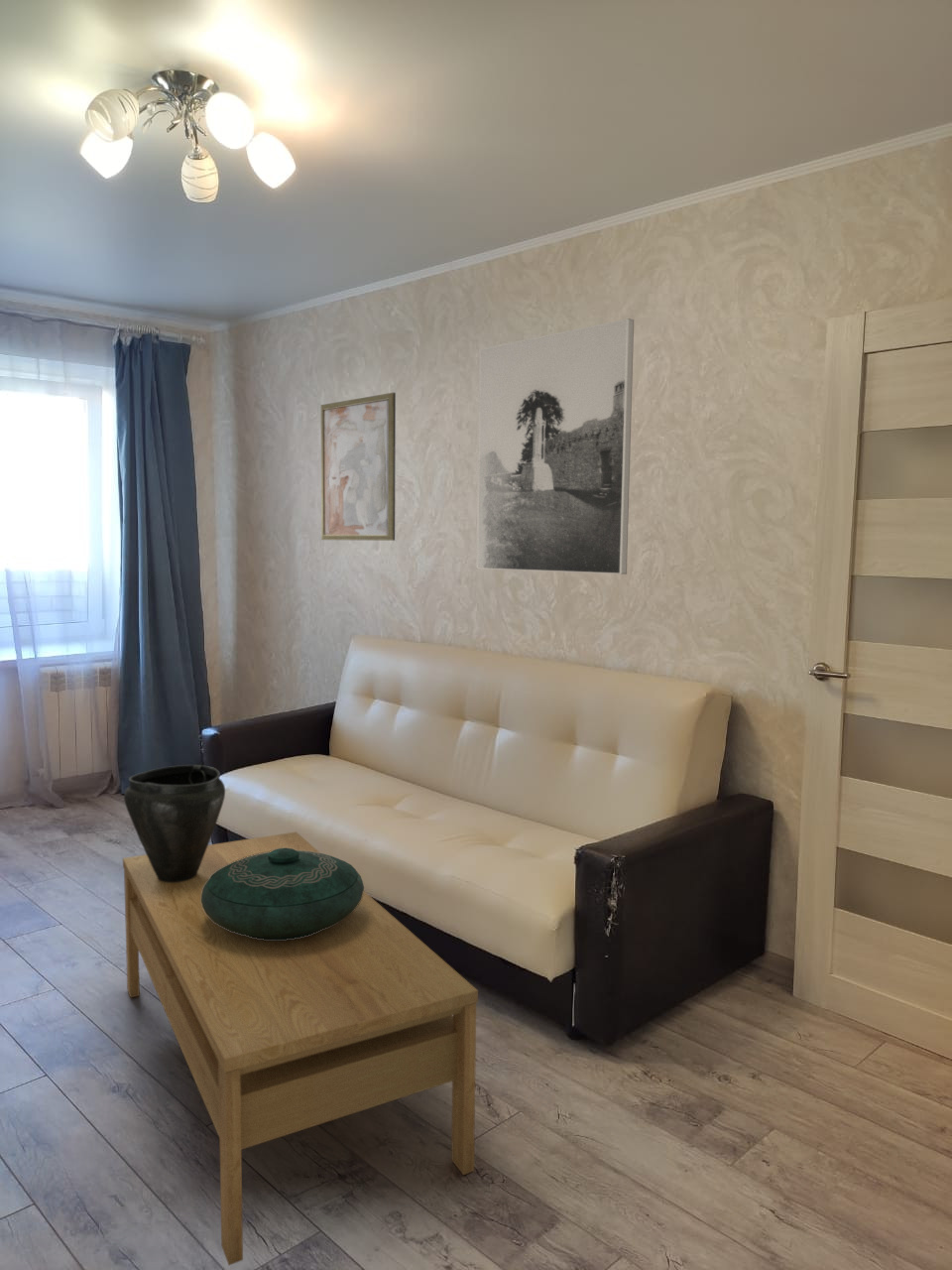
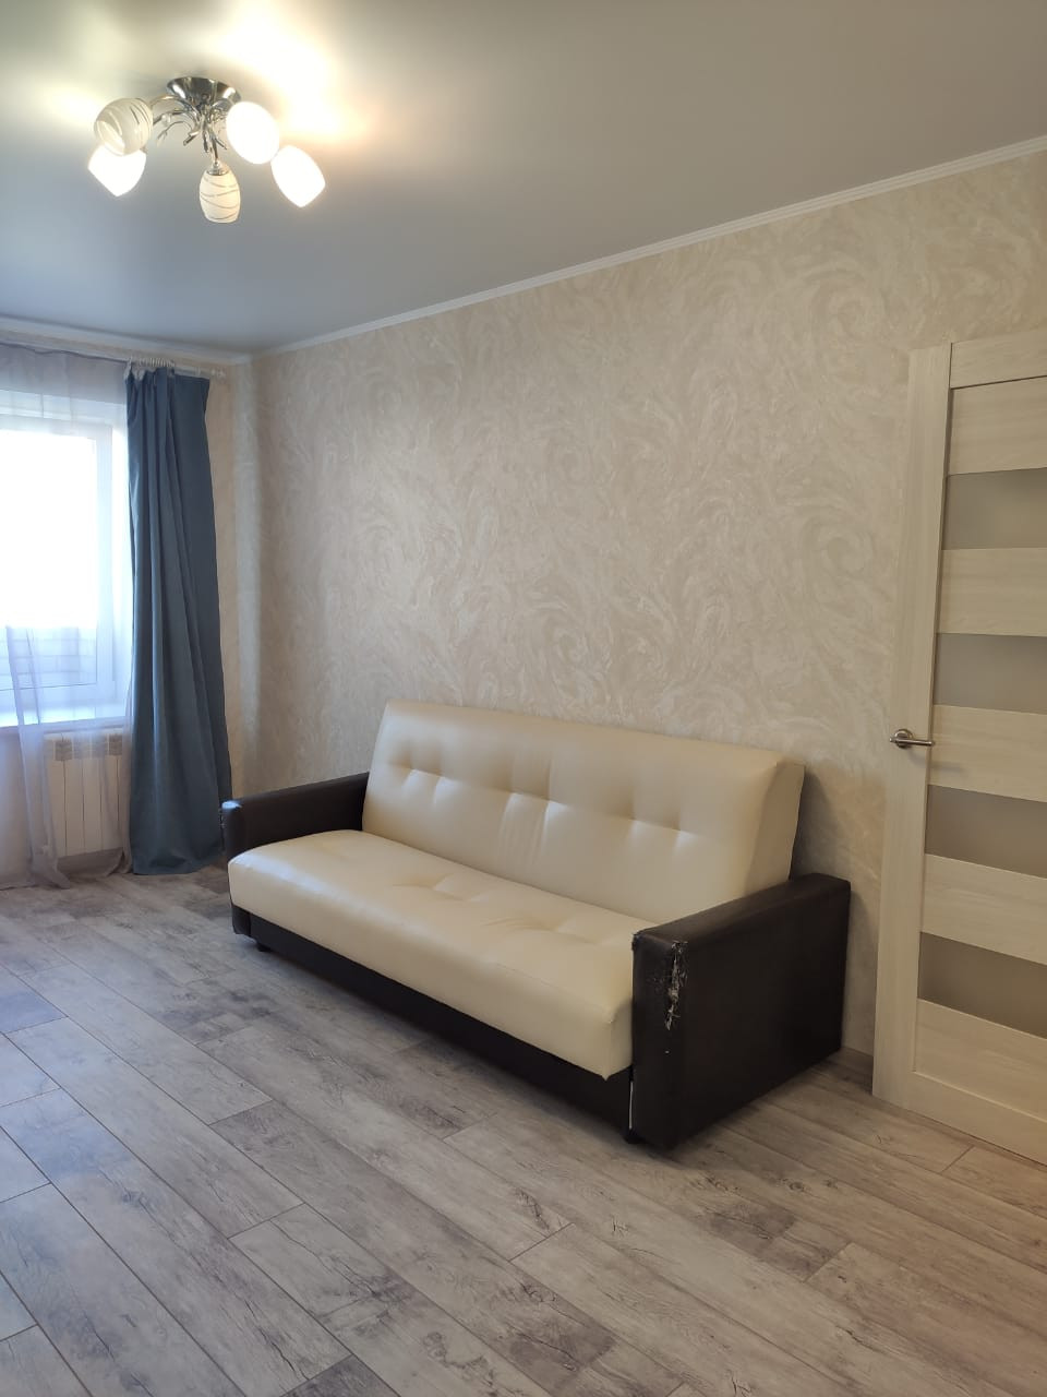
- wall art [320,392,397,542]
- coffee table [122,830,479,1266]
- vase [123,764,226,882]
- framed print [475,318,635,575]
- decorative bowl [201,847,365,940]
